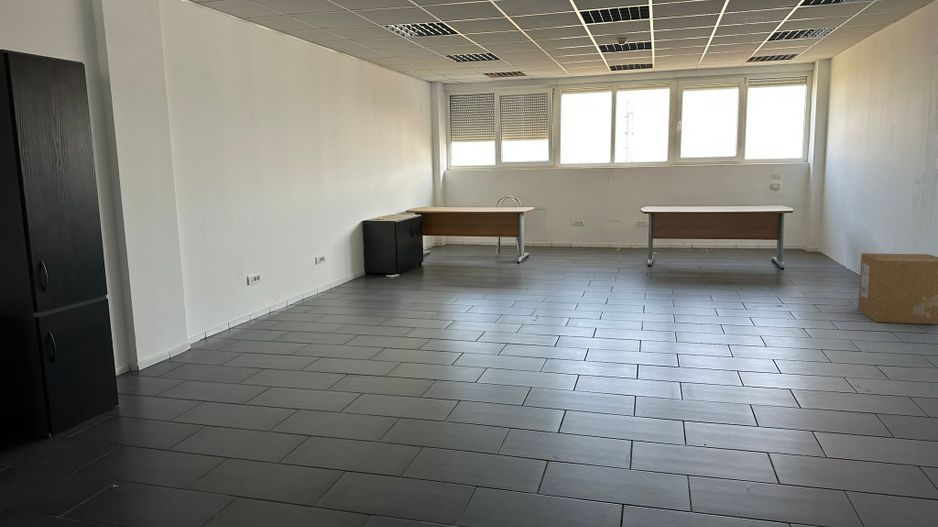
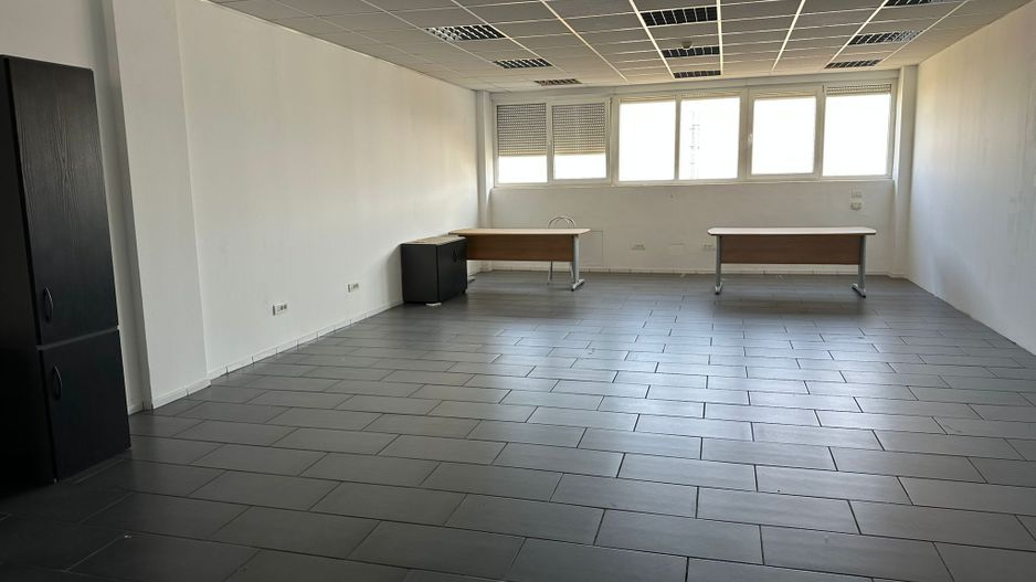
- cardboard box [857,253,938,325]
